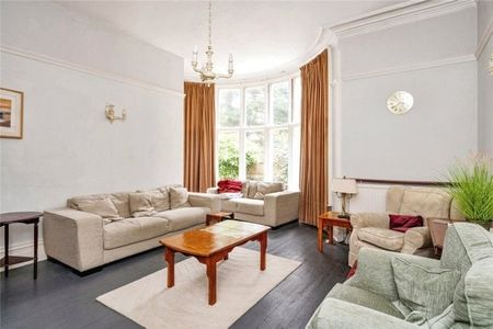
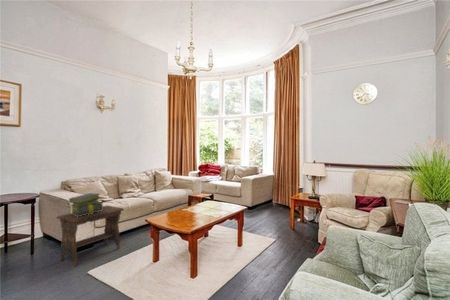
+ stack of books [68,192,104,217]
+ footstool [55,204,125,267]
